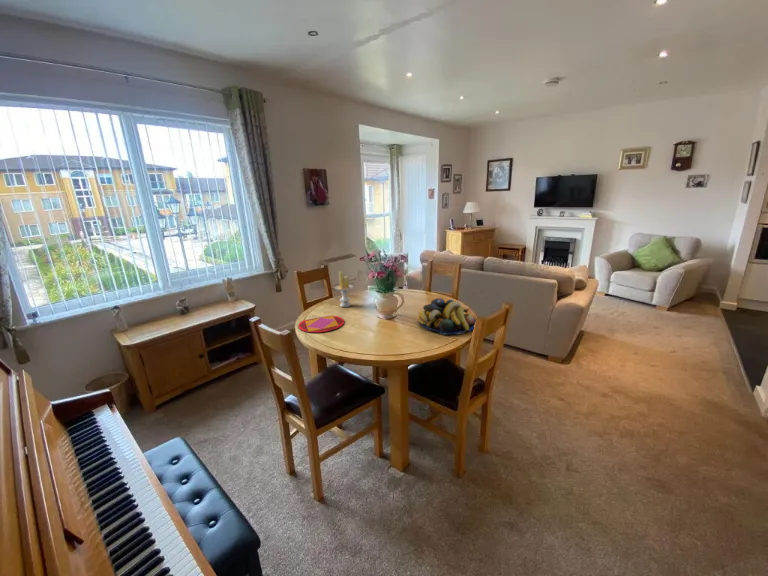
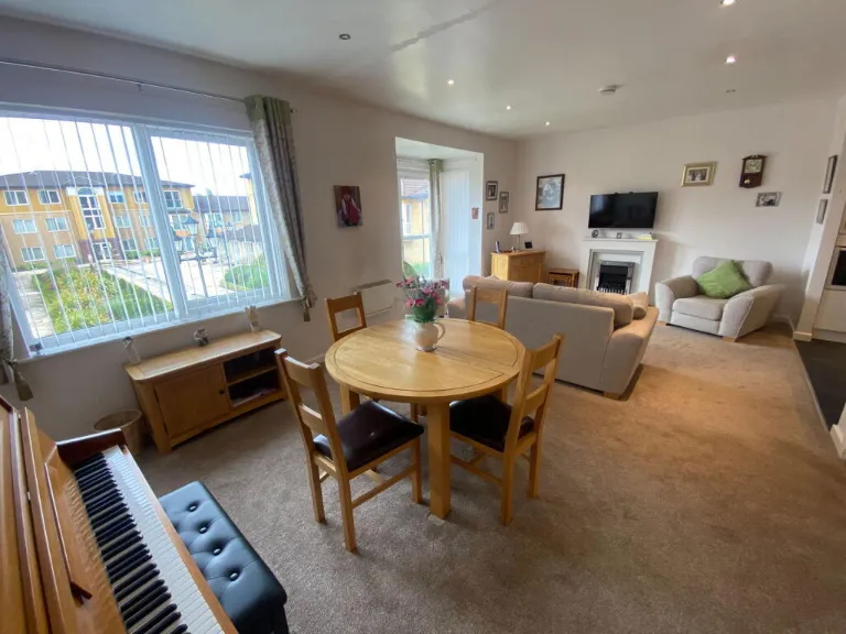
- plate [297,314,345,333]
- candle [334,271,354,308]
- fruit bowl [417,297,477,336]
